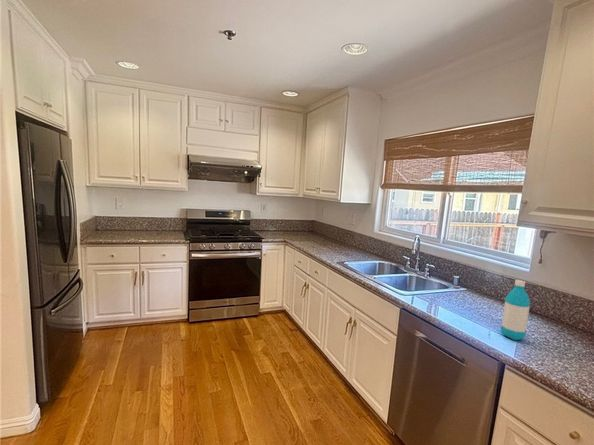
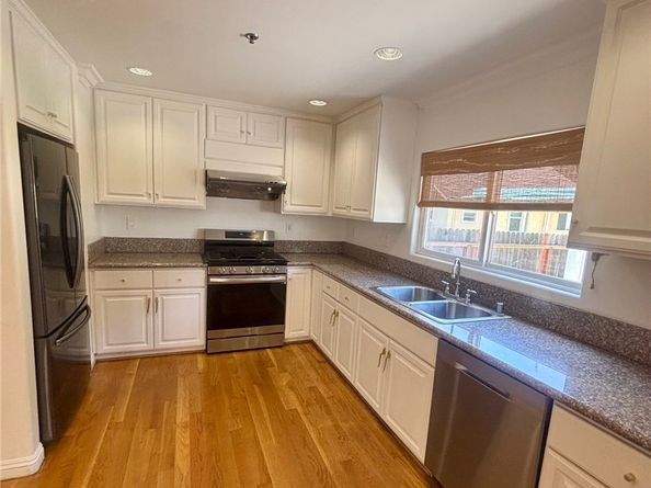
- water bottle [500,279,531,341]
